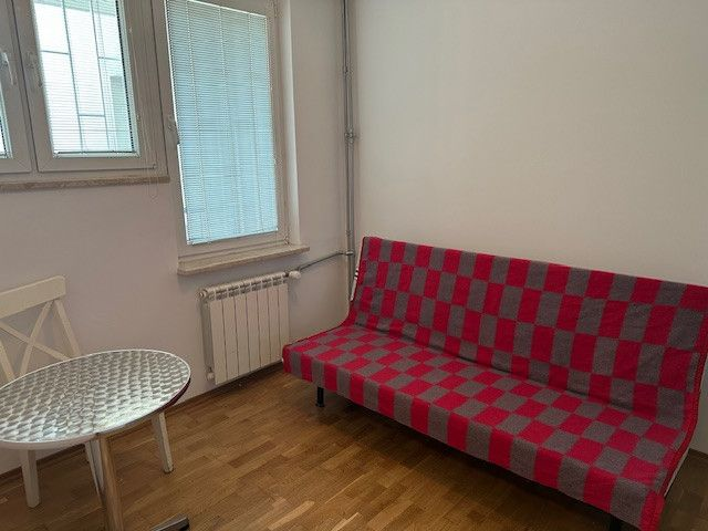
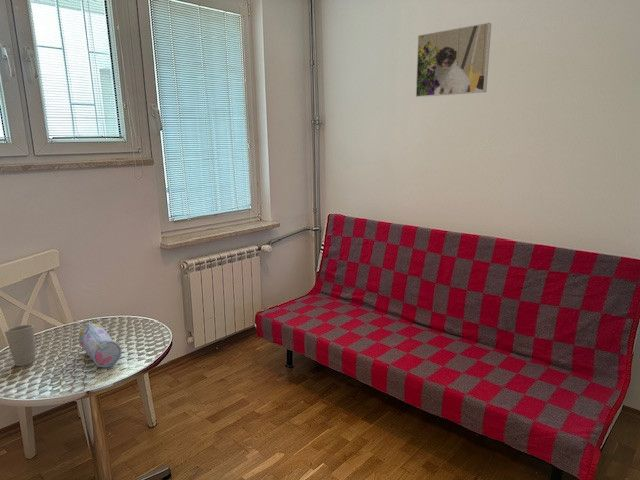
+ pencil case [78,323,122,368]
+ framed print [415,22,492,98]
+ cup [4,324,37,367]
